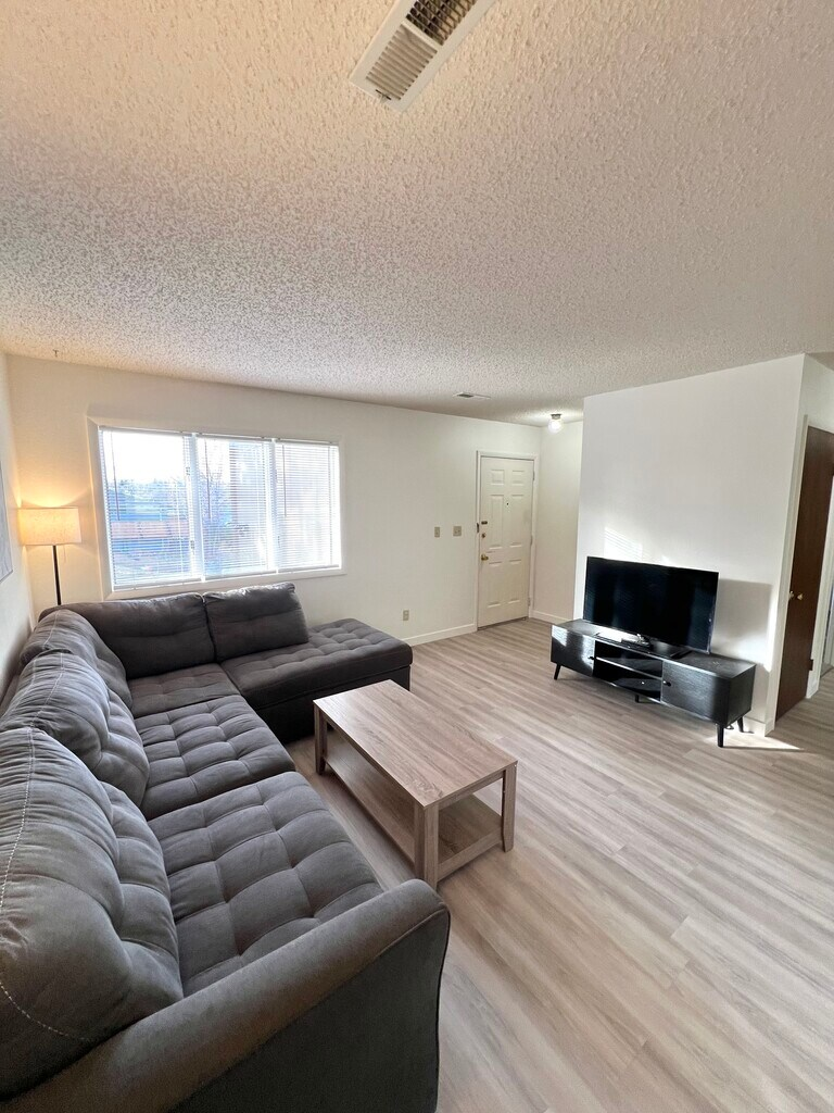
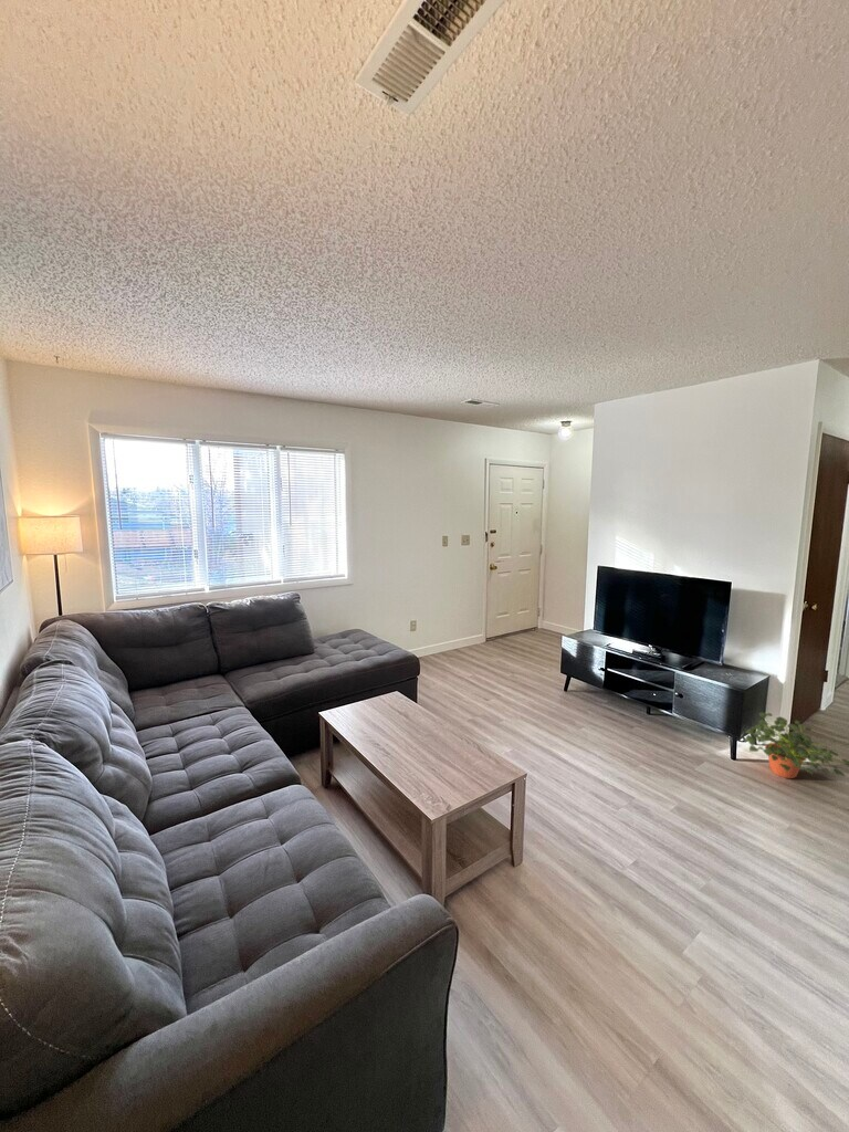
+ potted plant [744,712,849,779]
